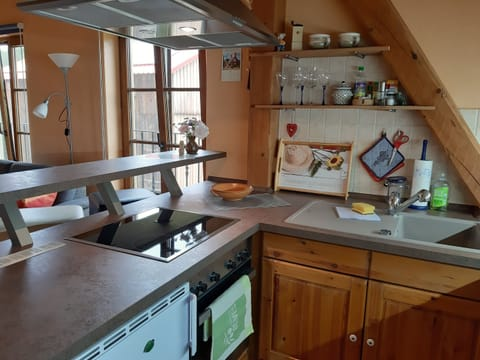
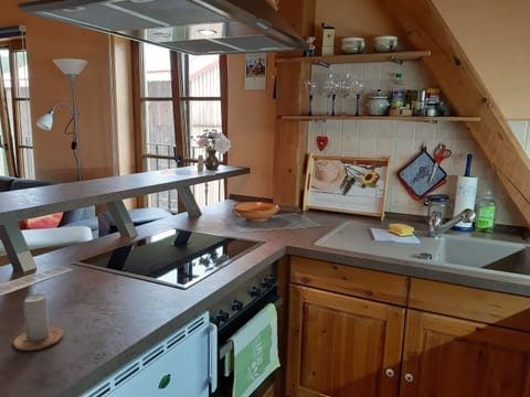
+ candle [12,282,64,352]
